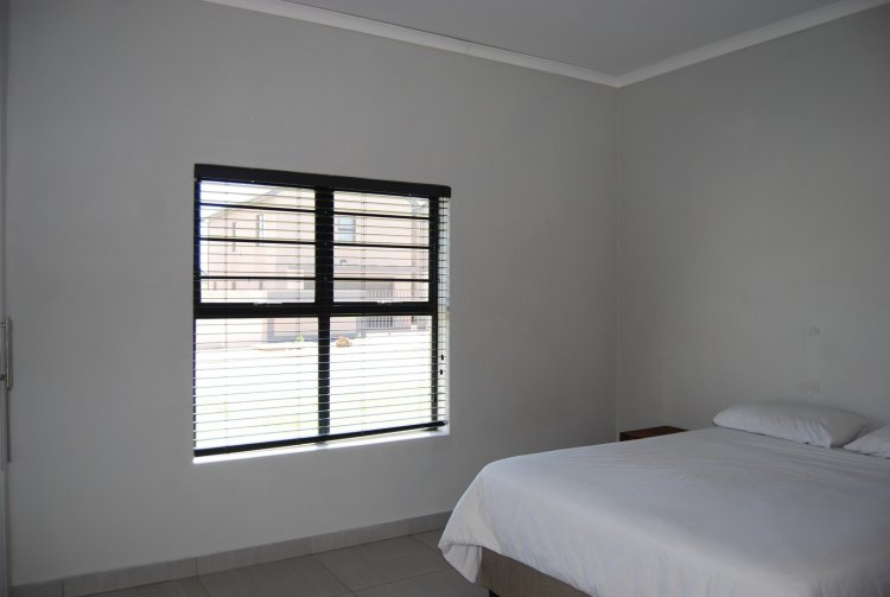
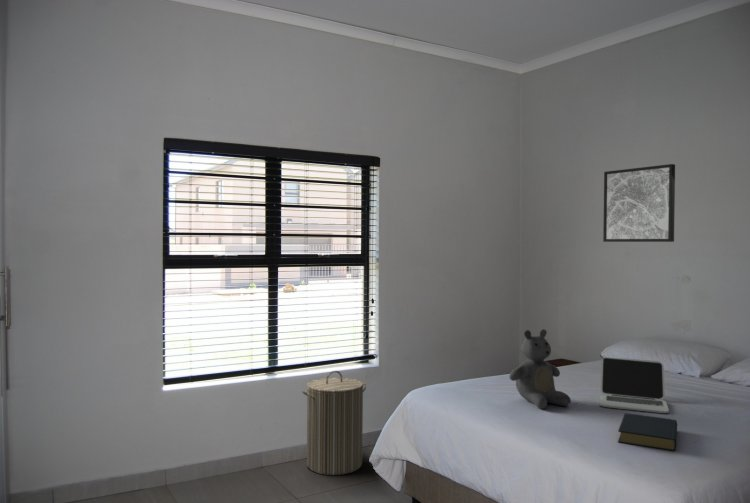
+ laptop [599,356,670,414]
+ teddy bear [508,328,572,410]
+ laundry hamper [301,370,367,476]
+ wall art [602,163,676,243]
+ hardback book [617,412,678,452]
